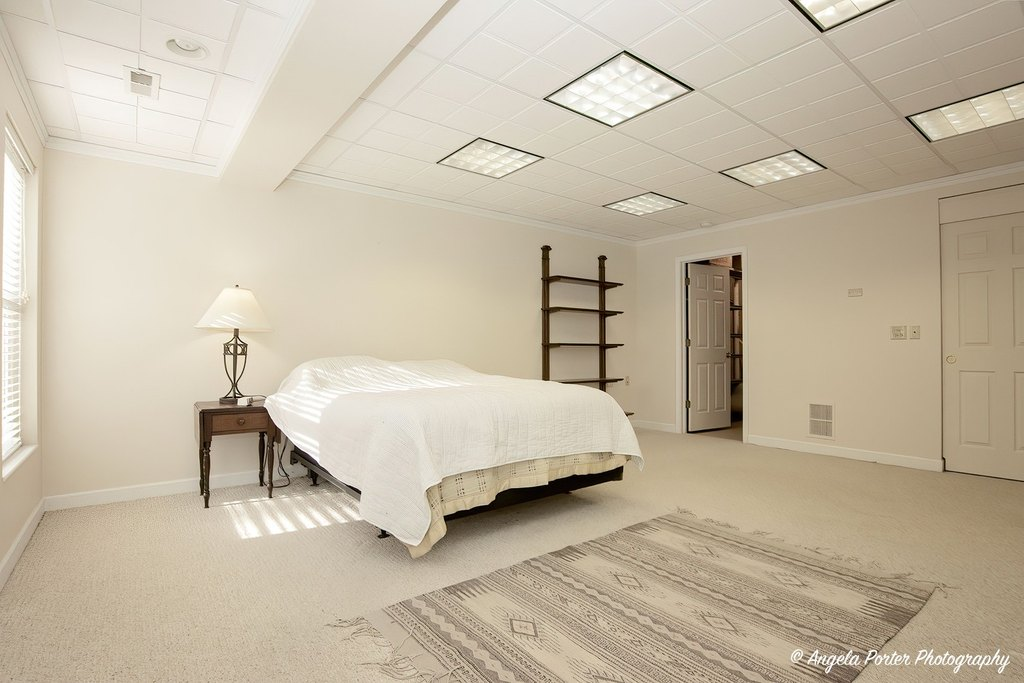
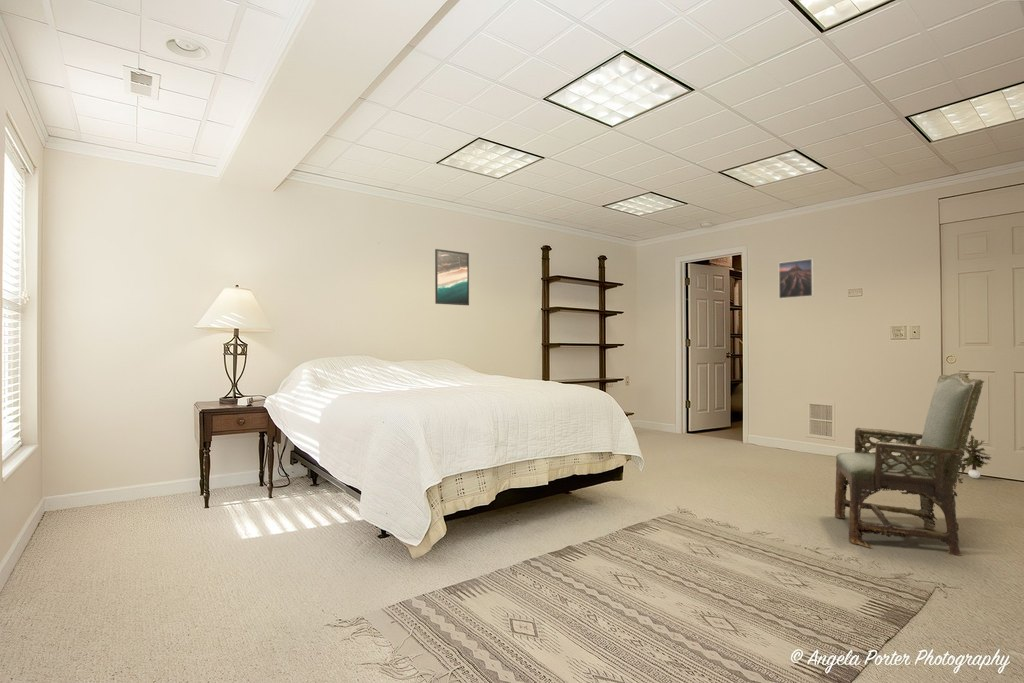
+ potted plant [962,434,992,479]
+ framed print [778,258,815,300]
+ armchair [834,372,985,557]
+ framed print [434,248,470,306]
